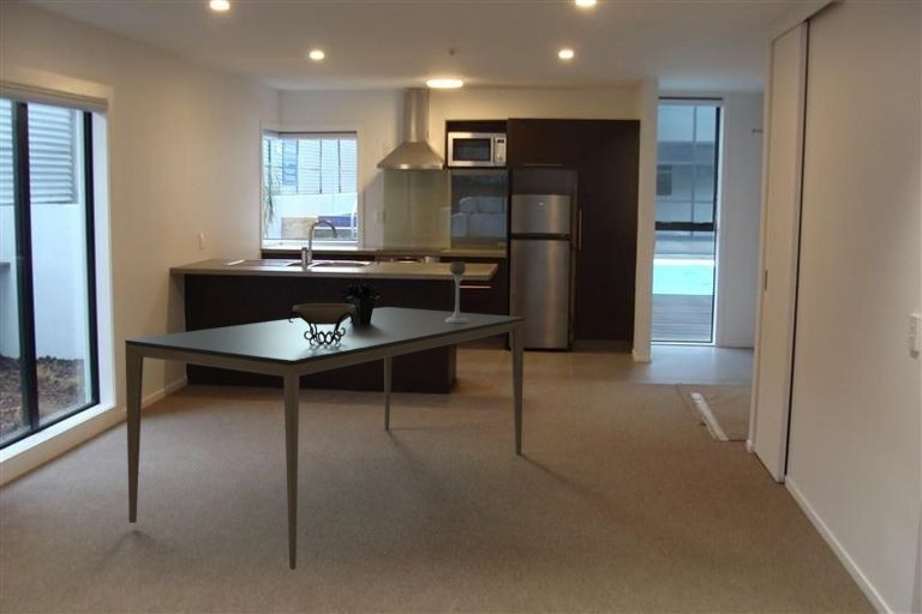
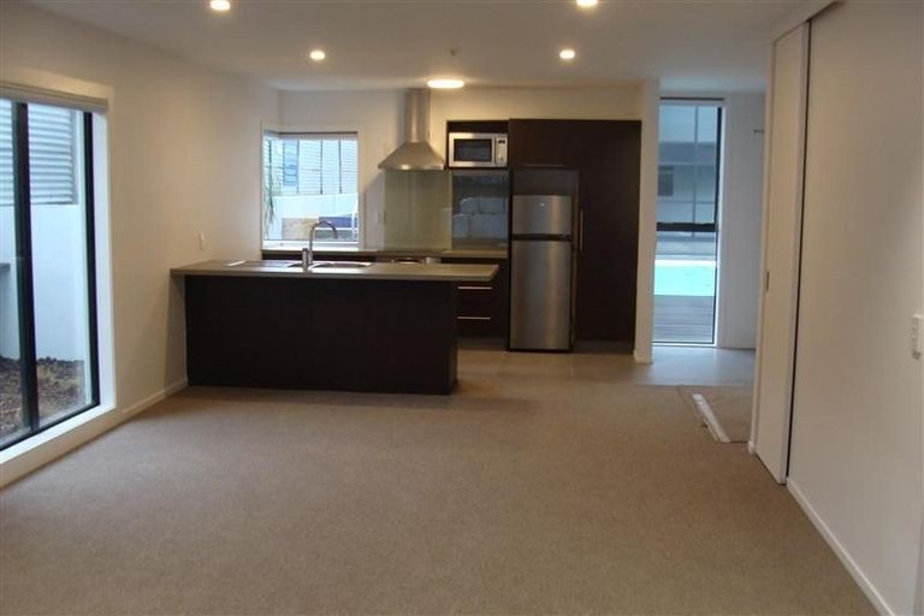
- dining table [124,306,526,571]
- potted plant [340,252,383,324]
- decorative bowl [287,302,360,345]
- candle holder [445,260,469,323]
